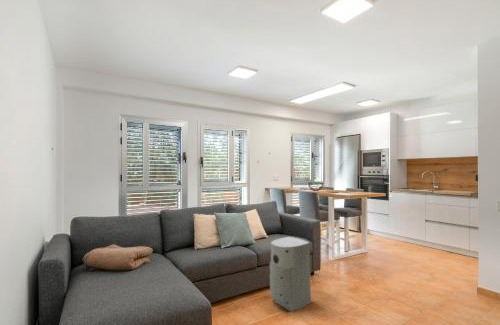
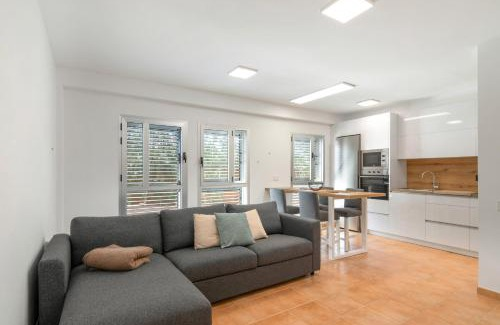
- air purifier [269,236,312,312]
